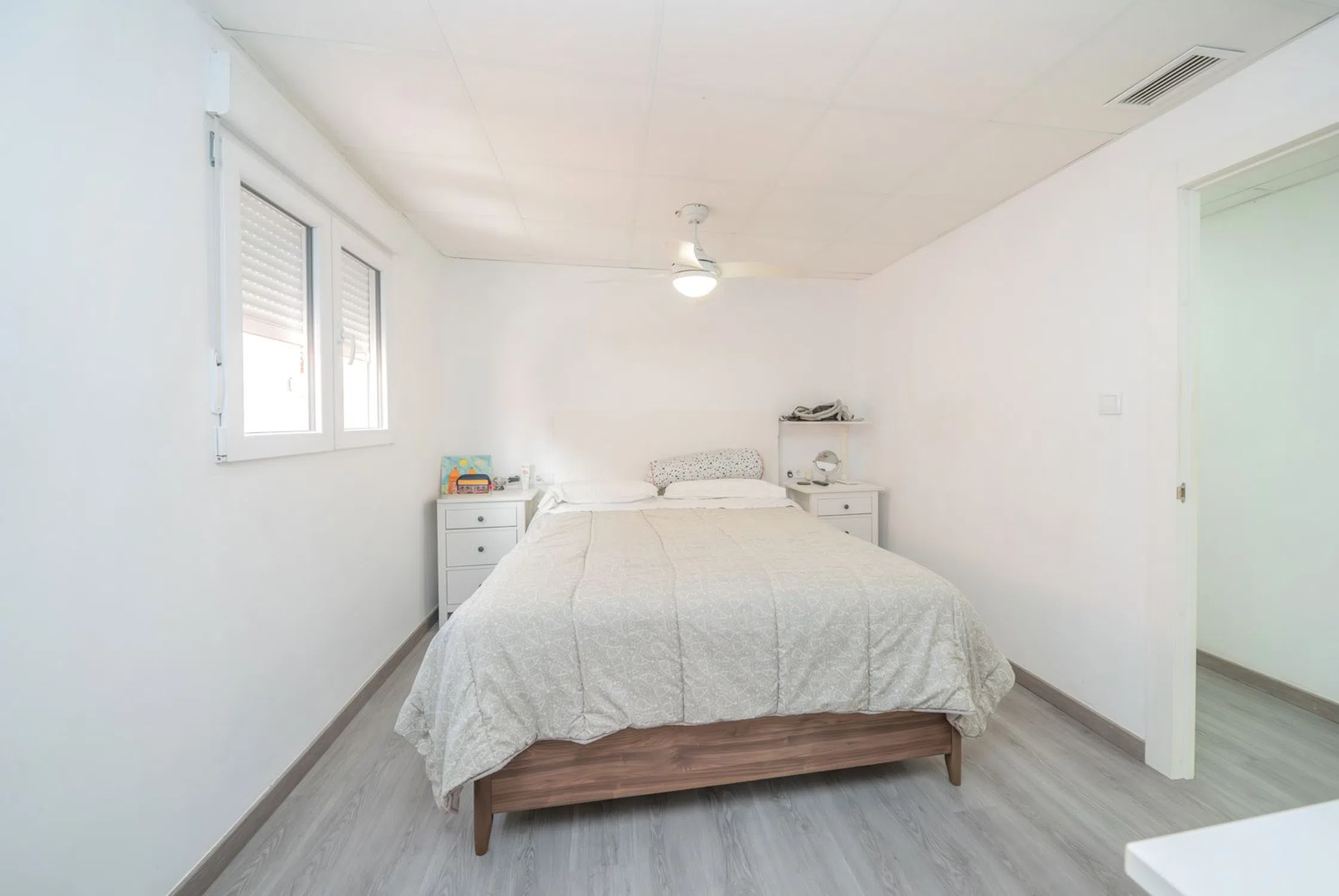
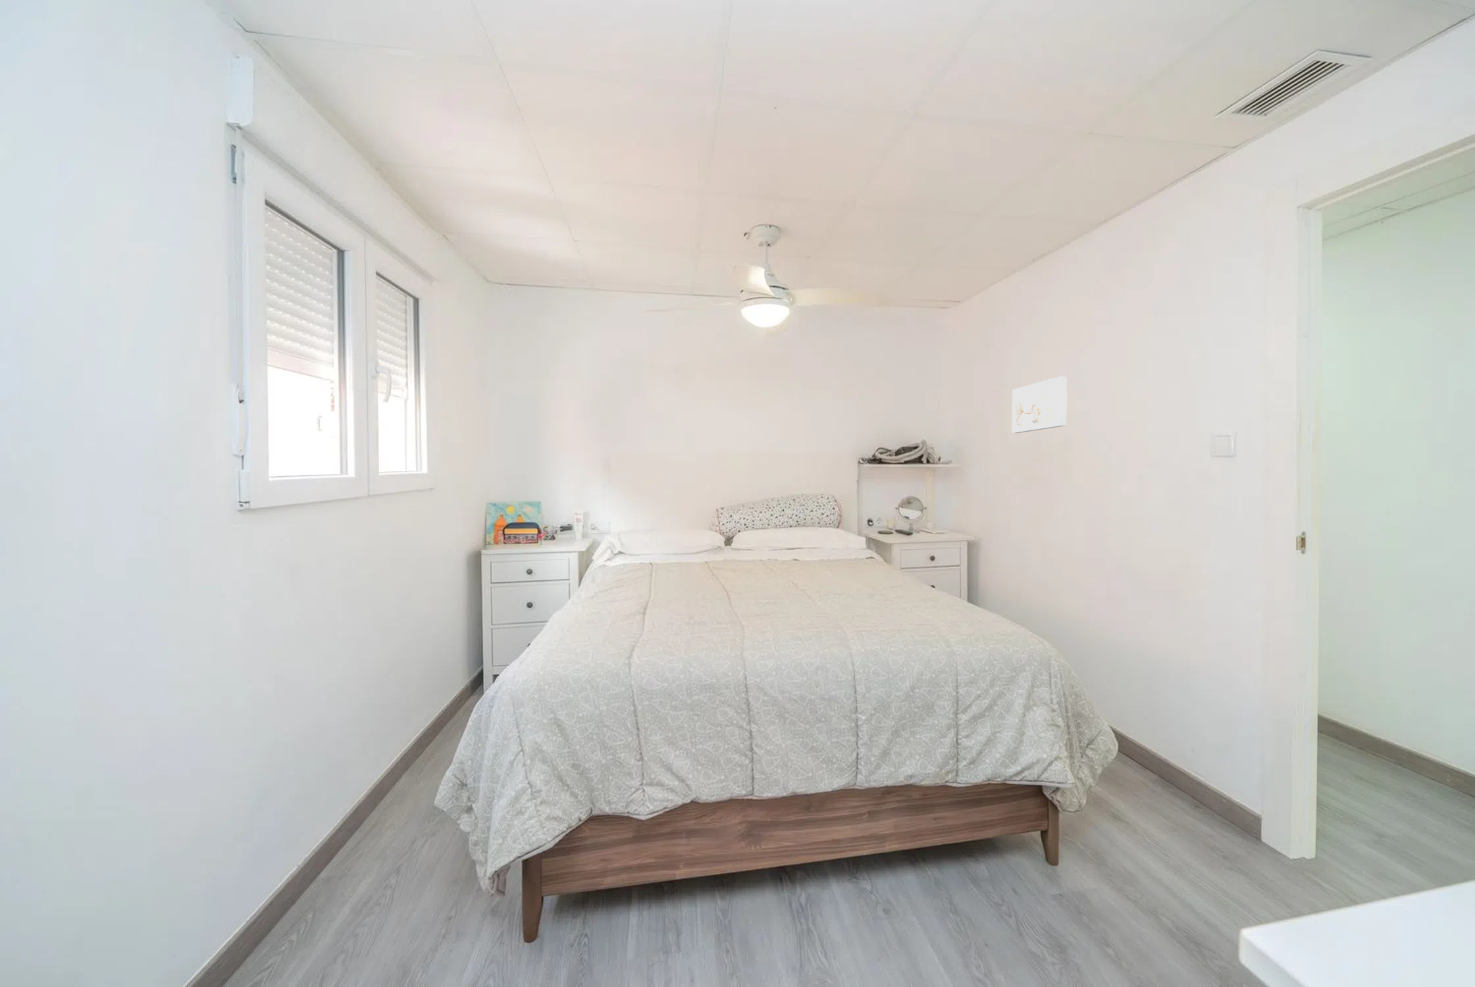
+ wall art [1011,376,1067,434]
